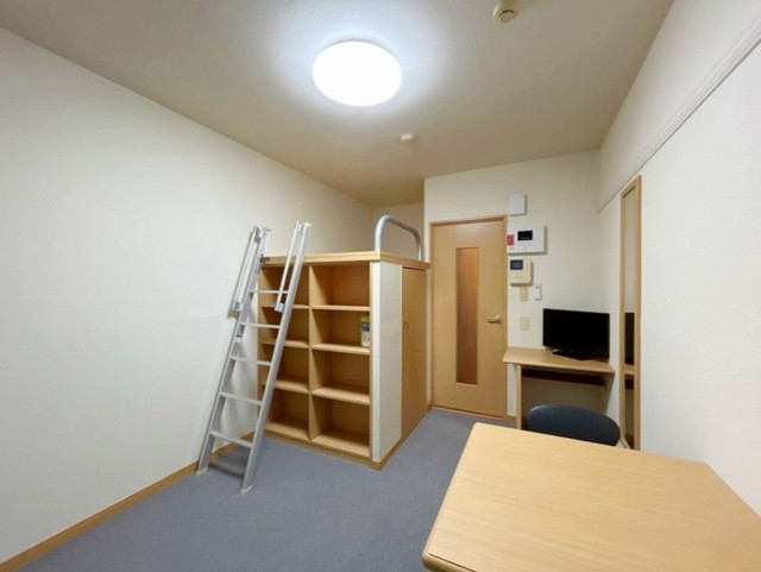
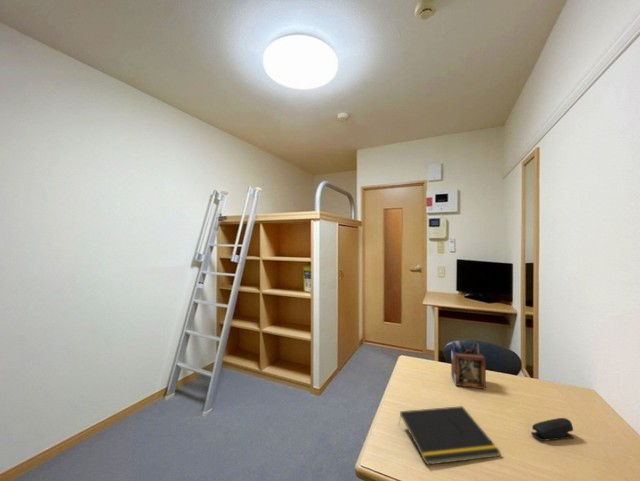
+ notepad [397,405,502,466]
+ desk organizer [450,339,487,390]
+ stapler [530,417,575,442]
